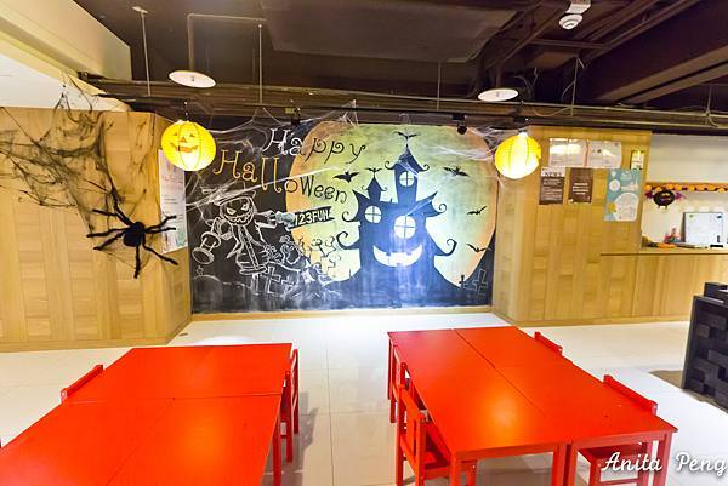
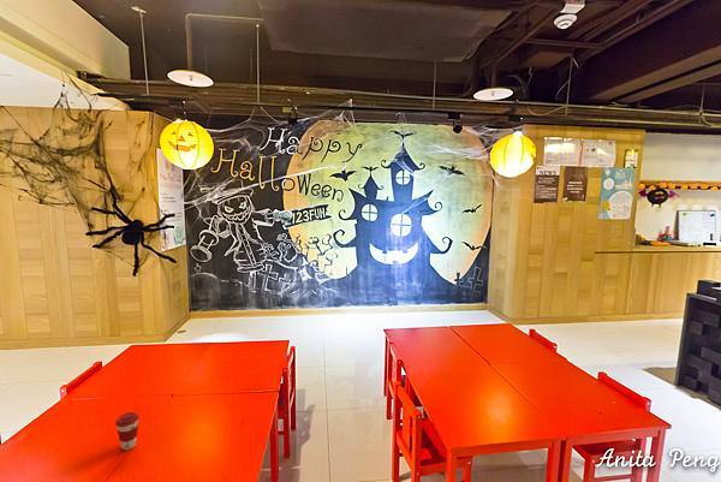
+ coffee cup [114,411,139,451]
